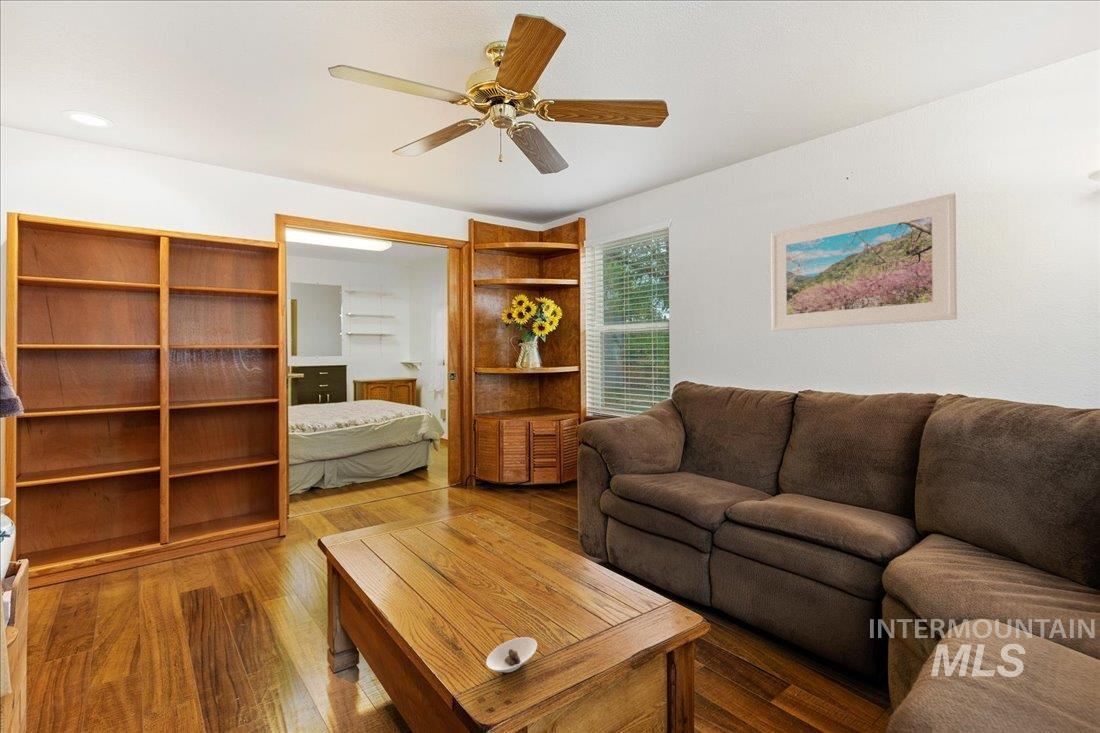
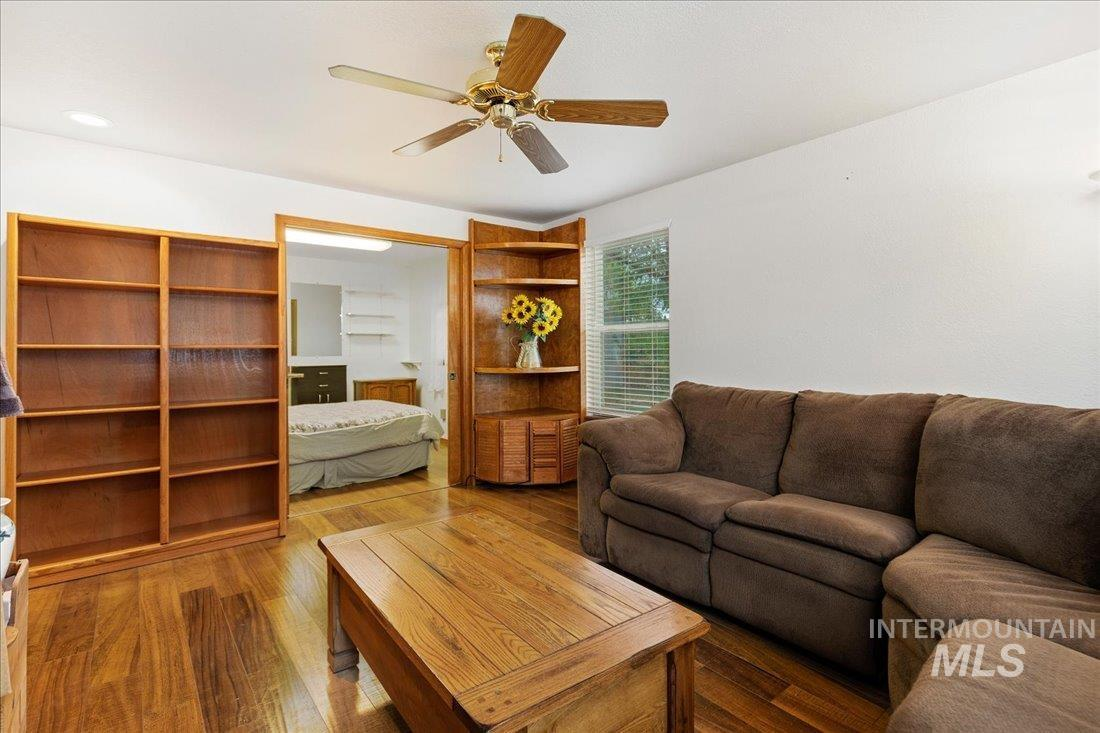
- saucer [485,636,538,673]
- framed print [770,192,958,332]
